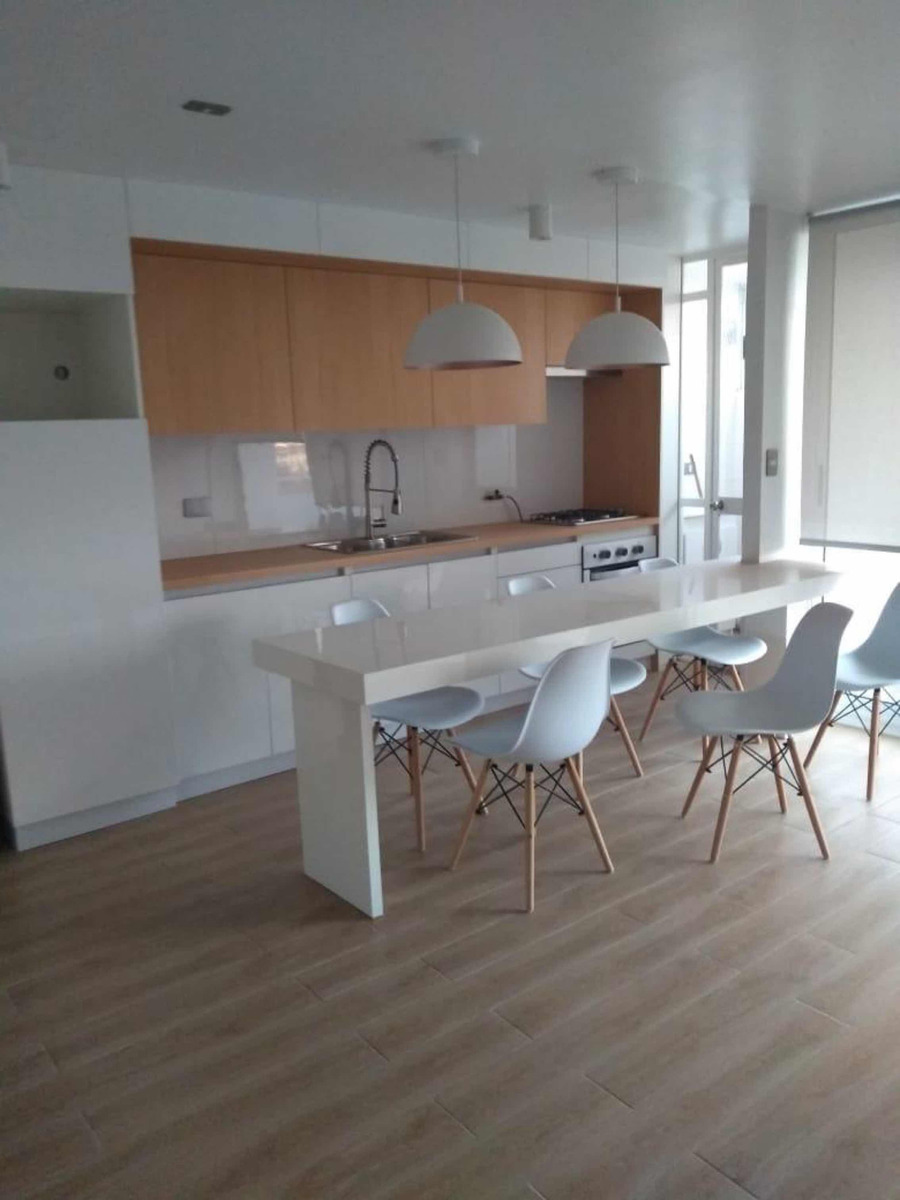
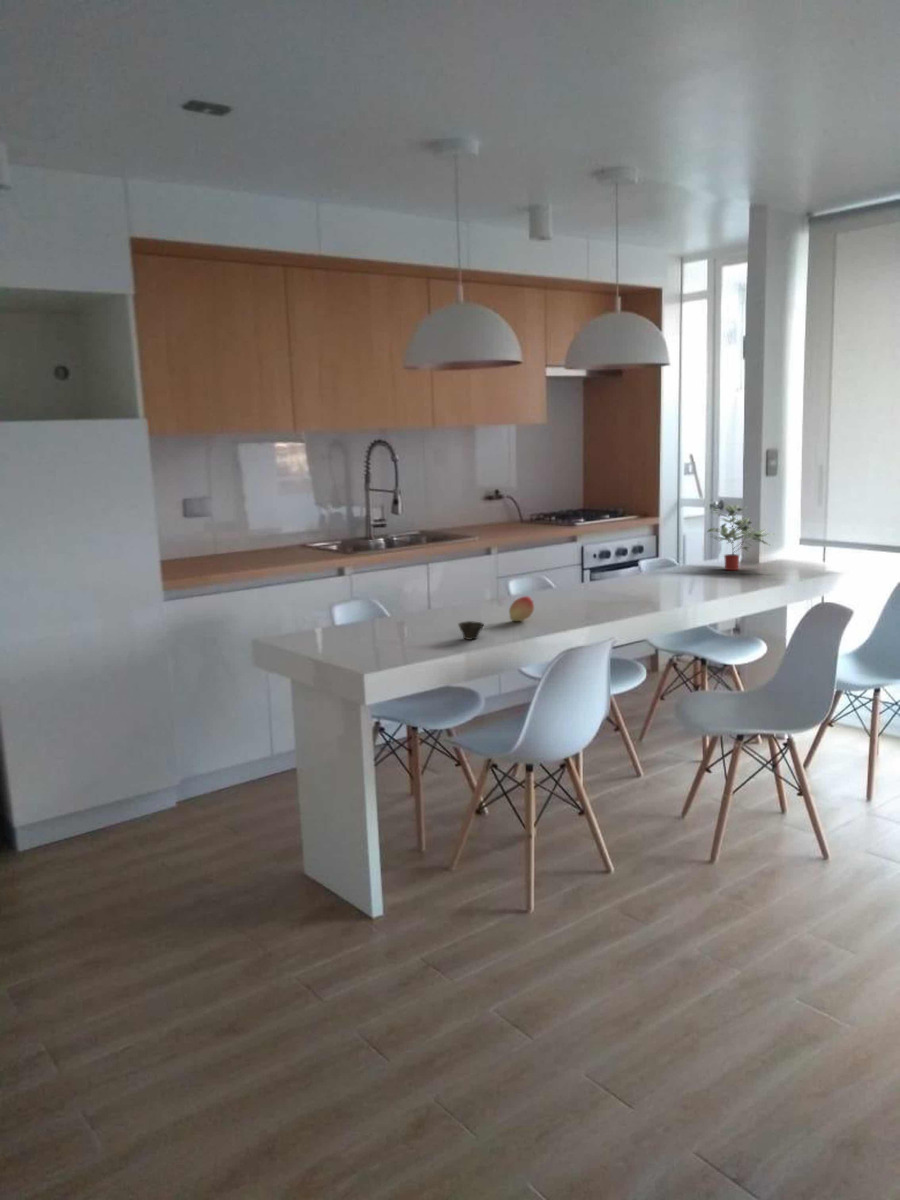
+ fruit [508,595,535,622]
+ potted plant [707,503,774,571]
+ cup [457,620,485,641]
